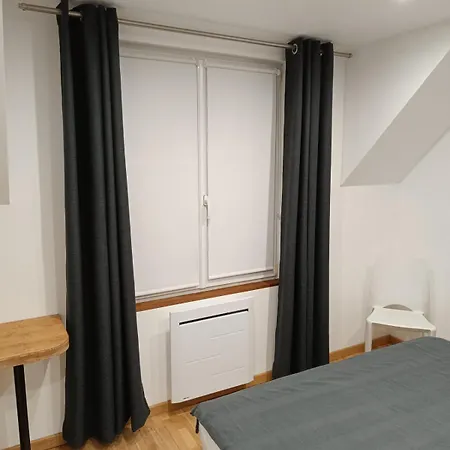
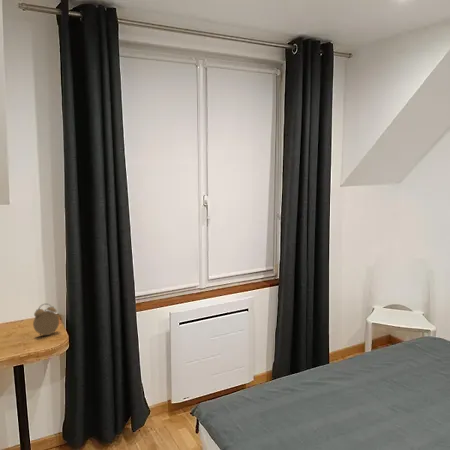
+ alarm clock [32,303,60,337]
